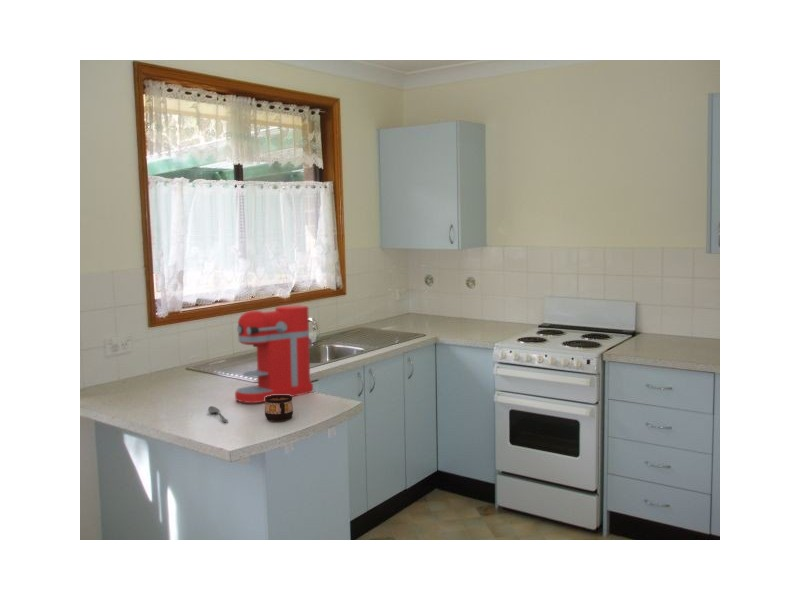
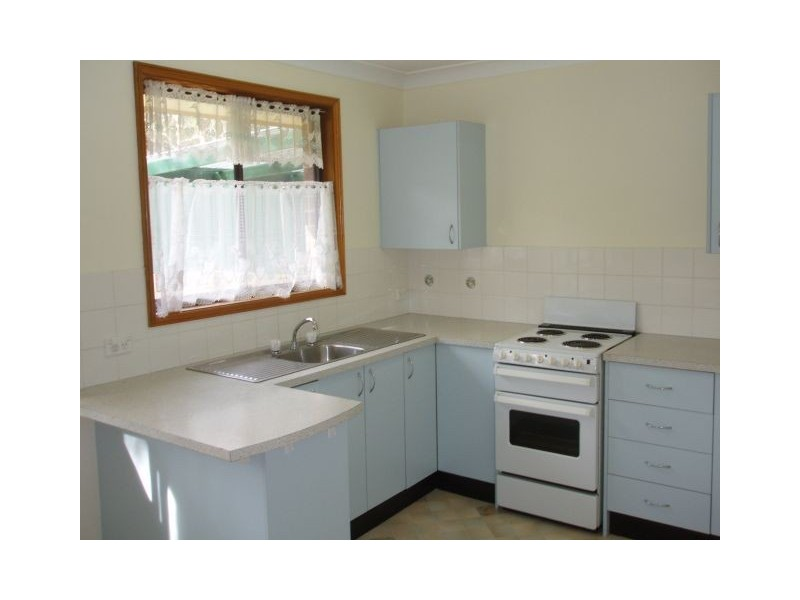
- cup [264,395,294,422]
- spoon [207,405,229,423]
- coffee maker [234,304,314,404]
